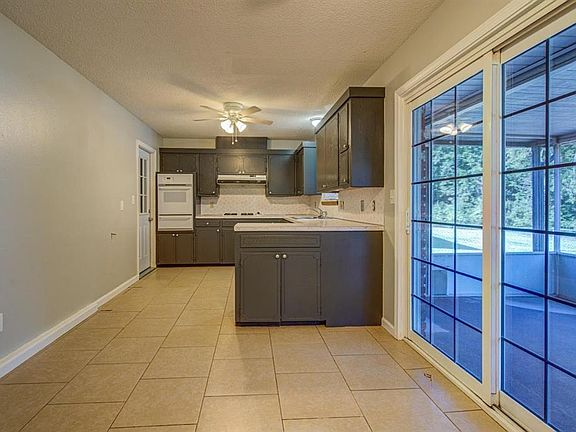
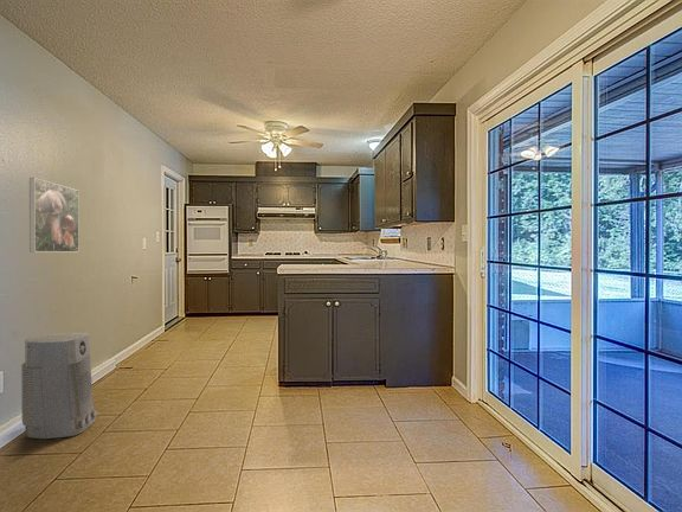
+ air purifier [20,332,98,440]
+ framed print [28,177,81,254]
